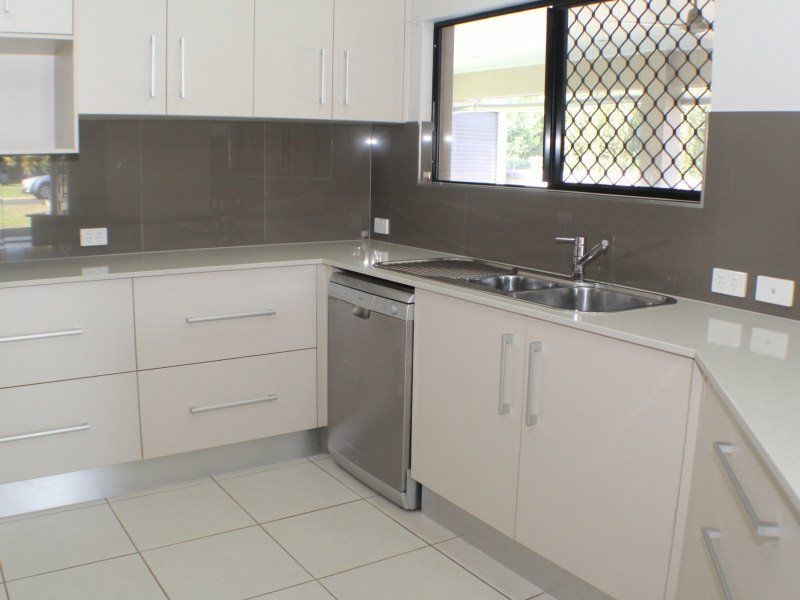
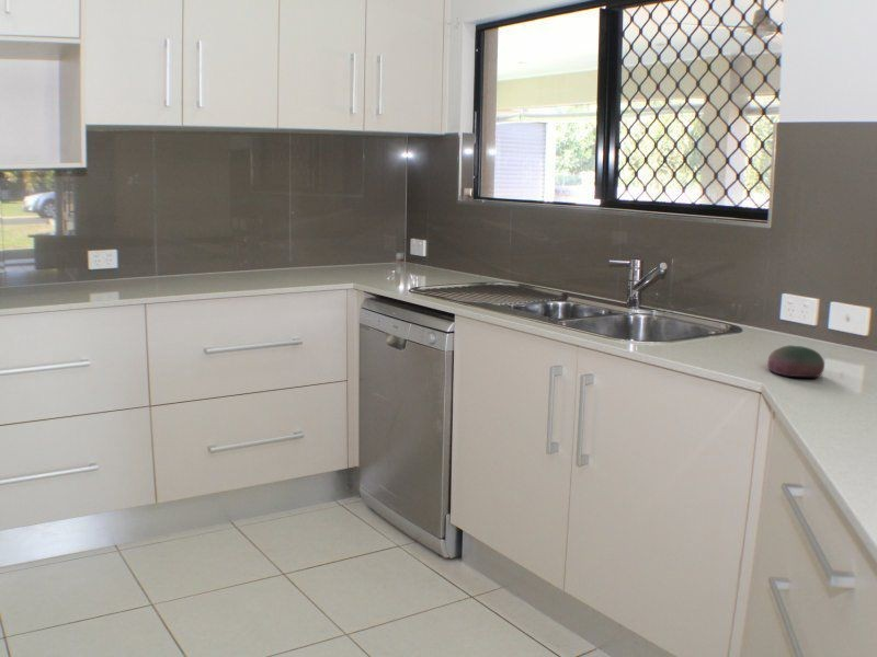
+ bowl [766,345,825,378]
